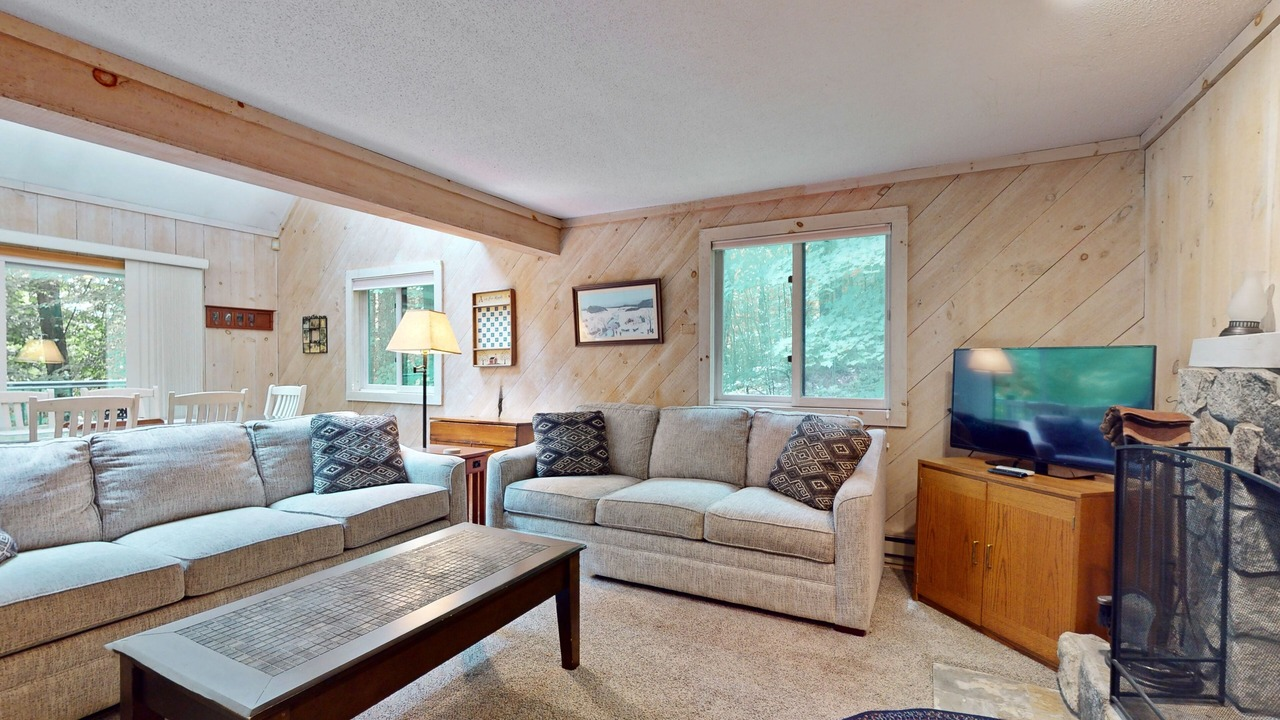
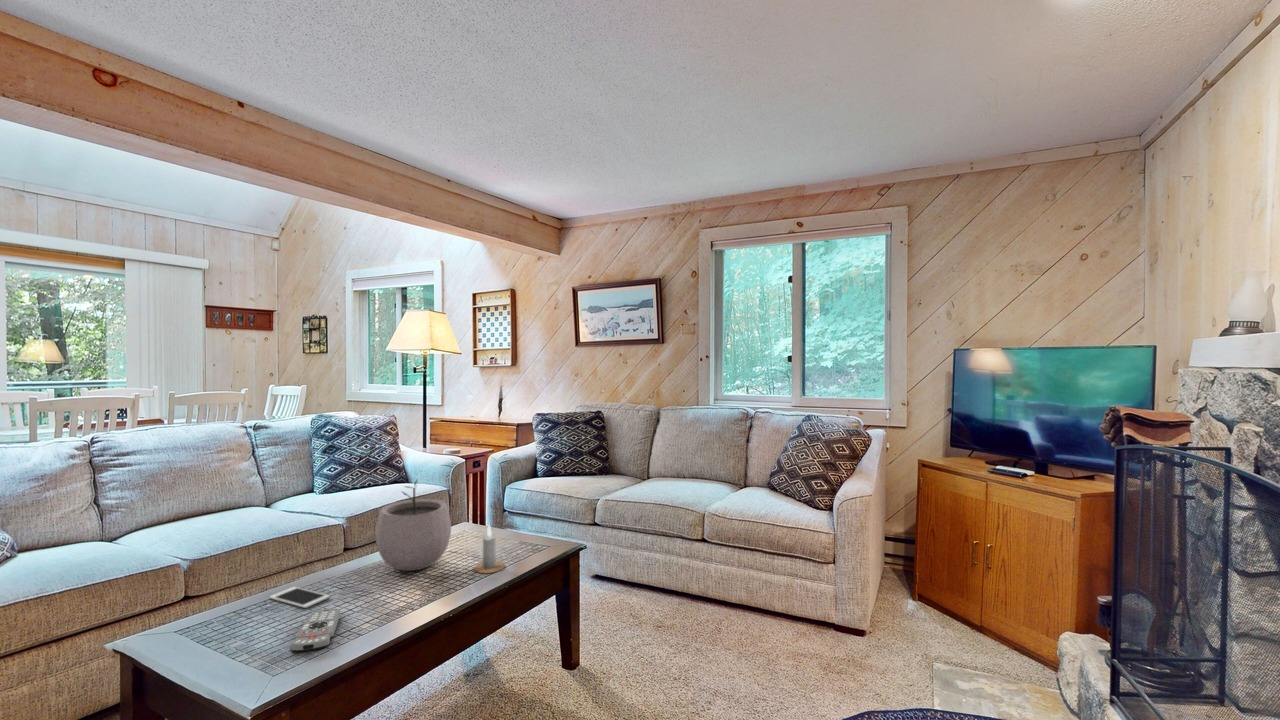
+ candle [473,524,506,574]
+ cell phone [268,586,331,609]
+ remote control [289,607,342,653]
+ plant pot [375,478,452,572]
